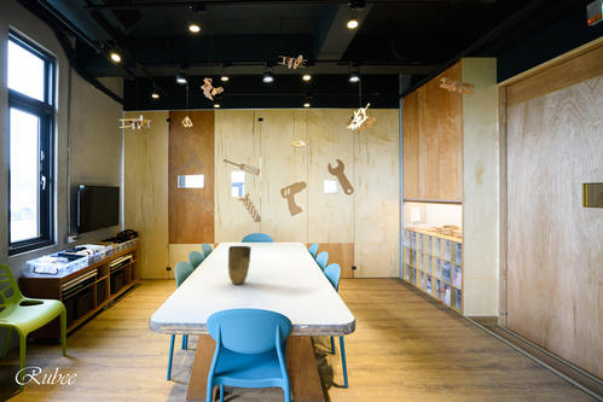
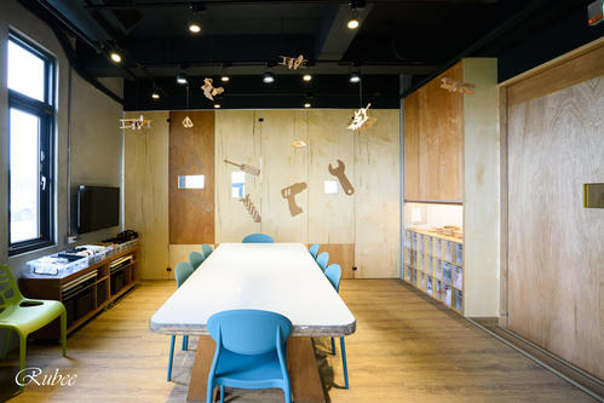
- vase [227,245,253,285]
